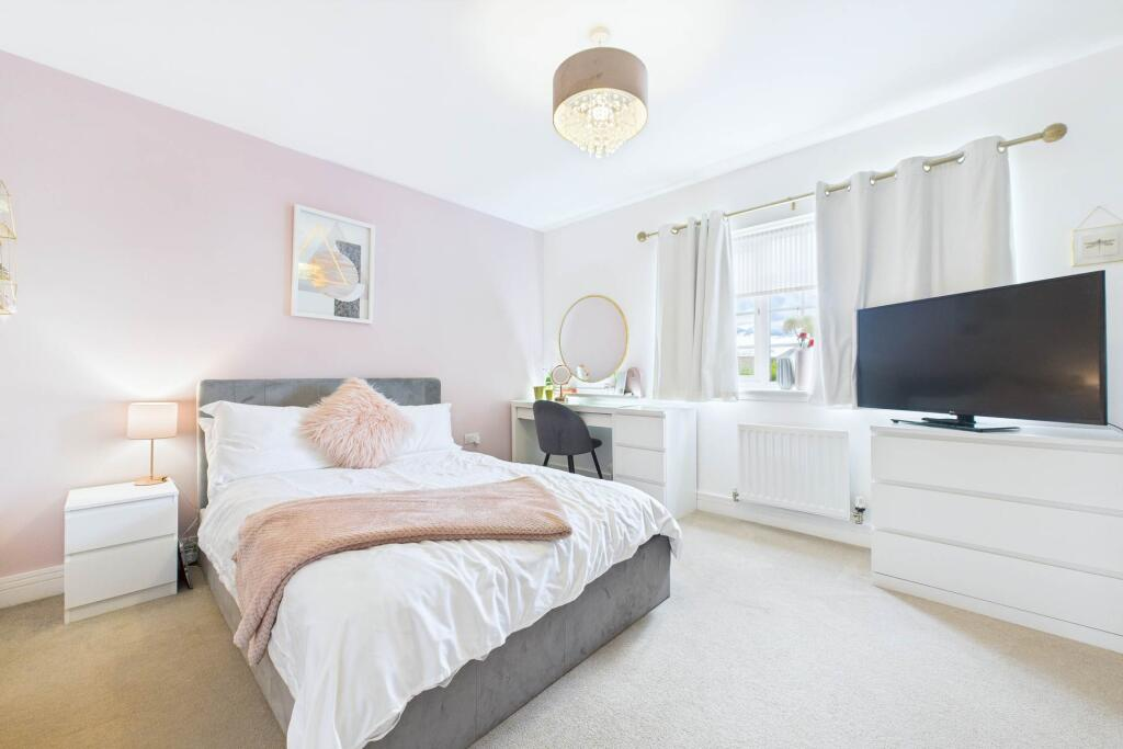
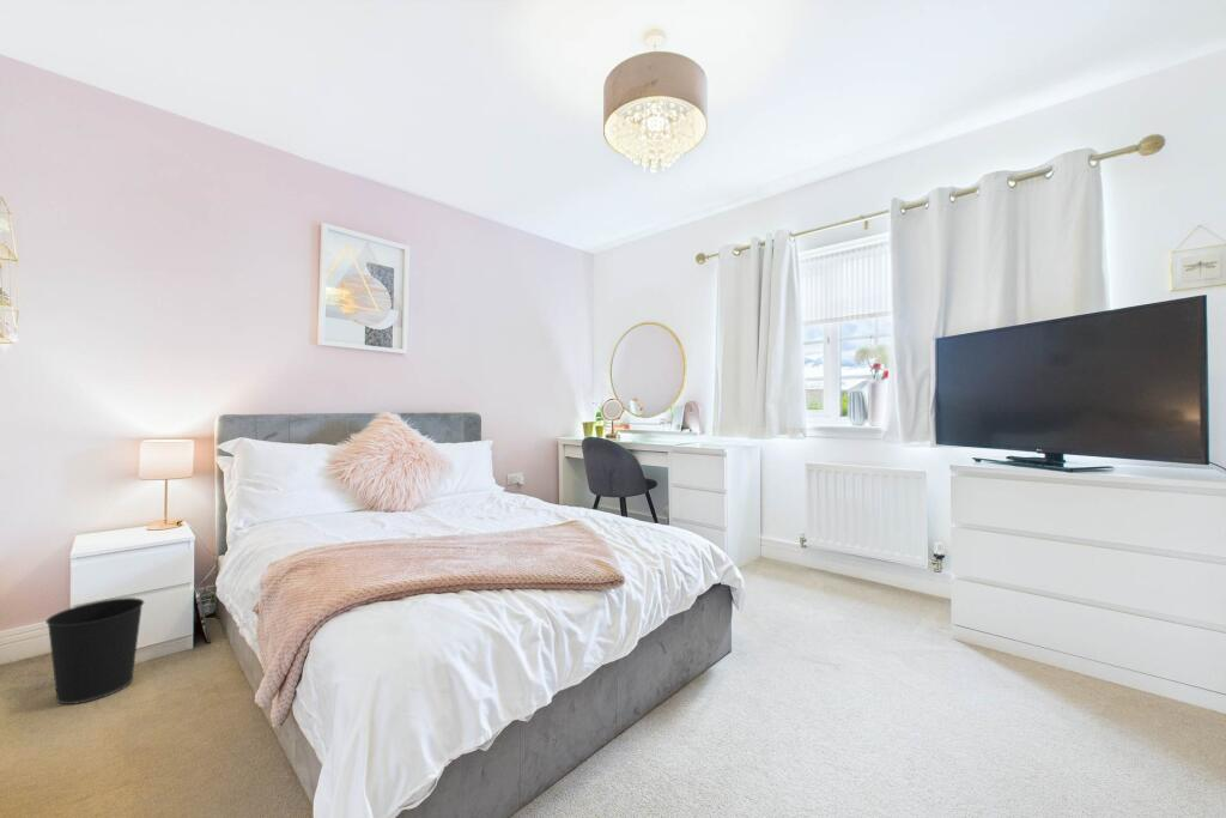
+ wastebasket [44,596,145,705]
